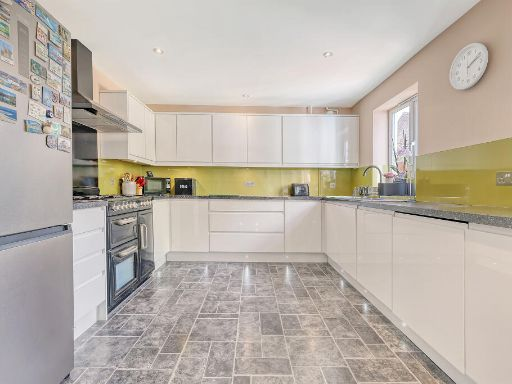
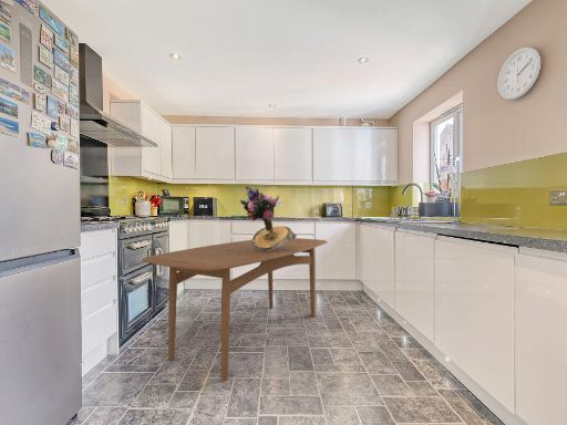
+ bouquet [239,185,298,251]
+ dining table [141,237,329,382]
